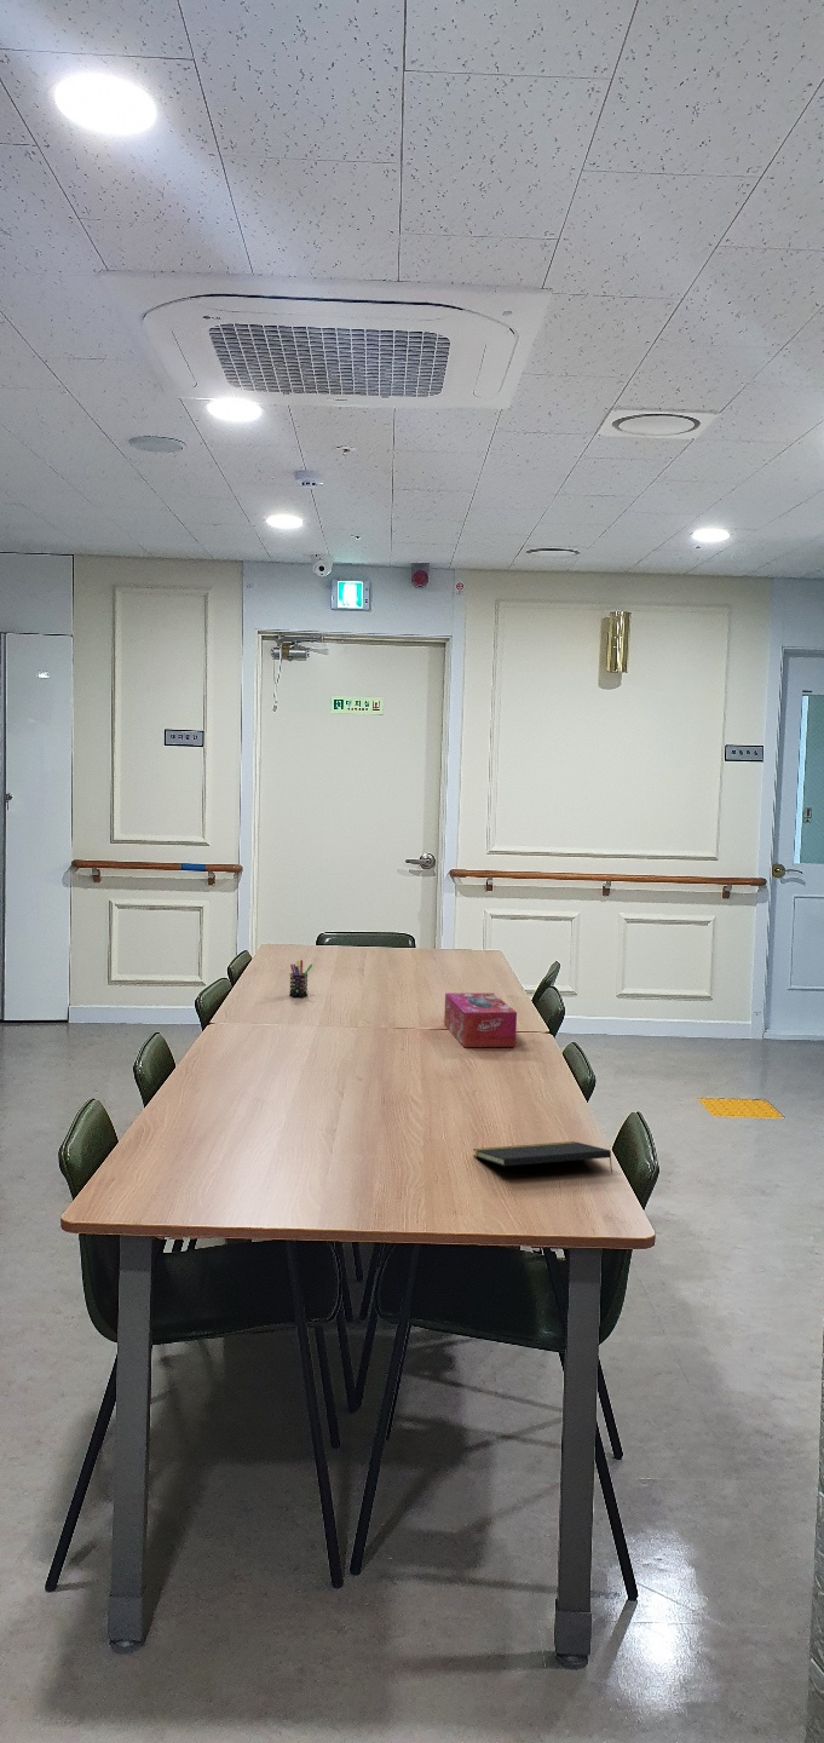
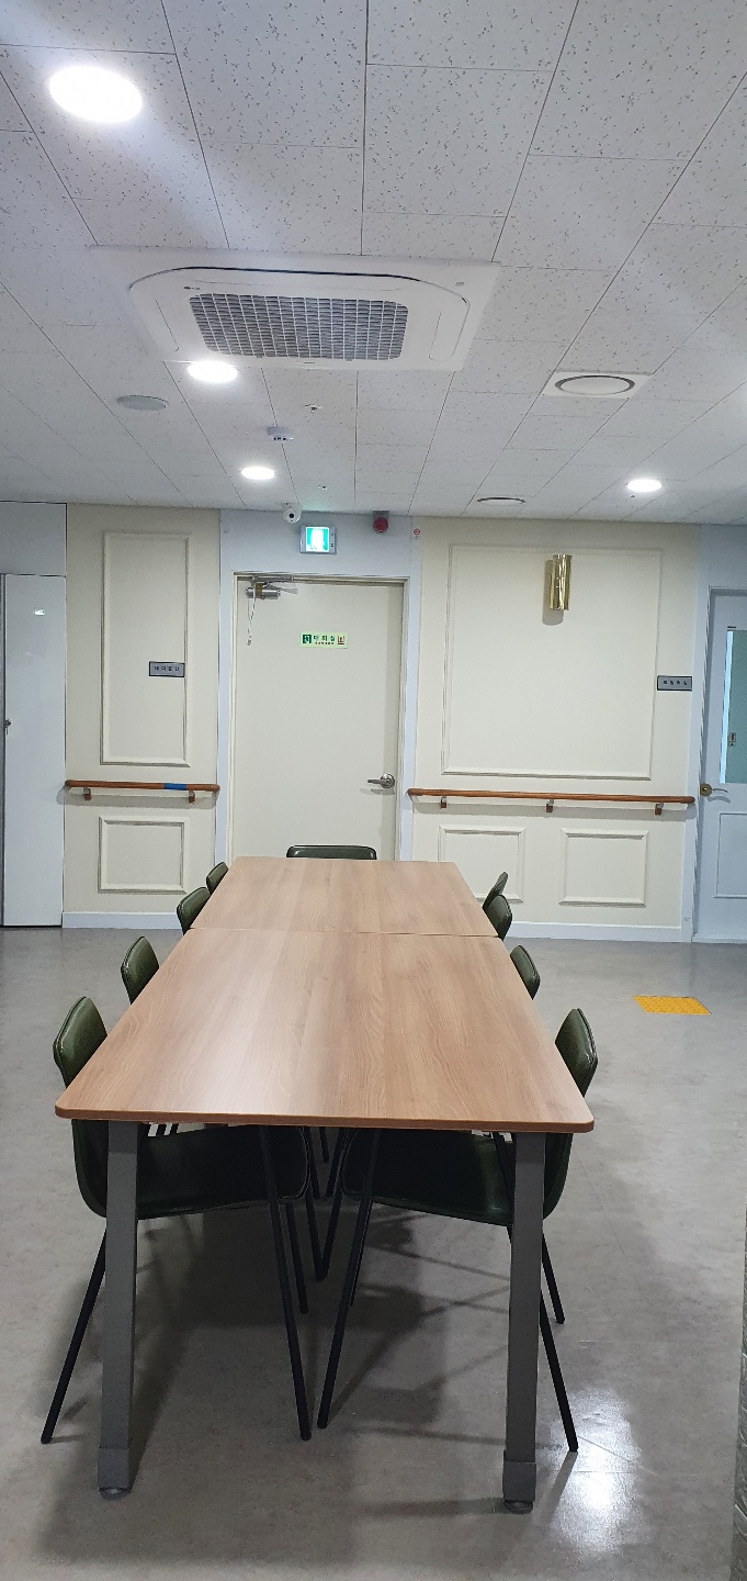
- notepad [472,1140,613,1173]
- tissue box [443,993,518,1048]
- pen holder [288,959,313,999]
